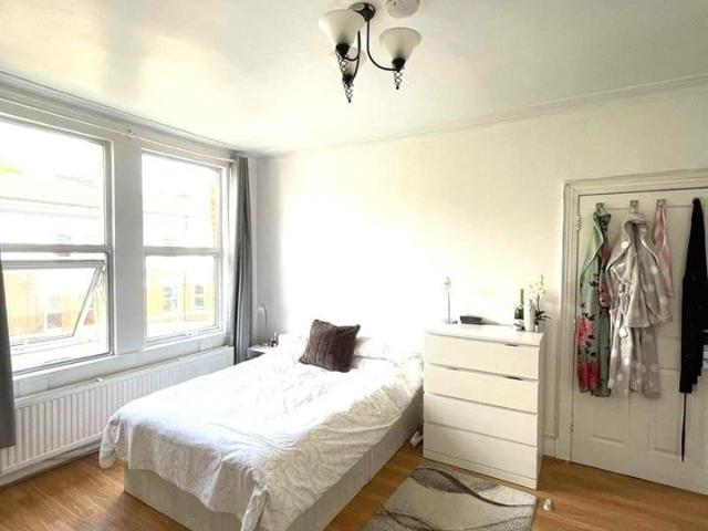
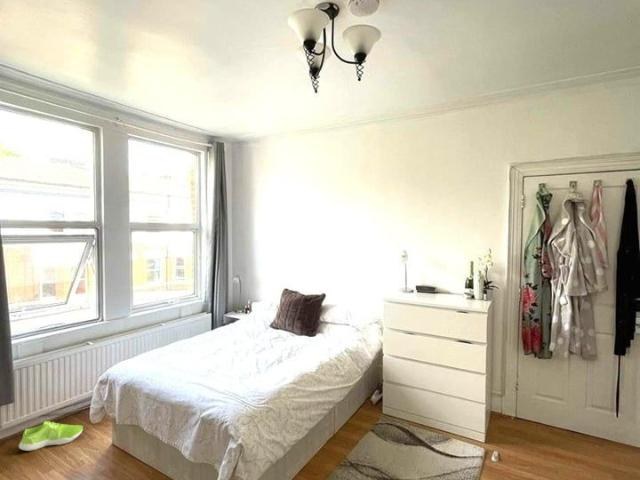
+ shoe [18,420,85,452]
